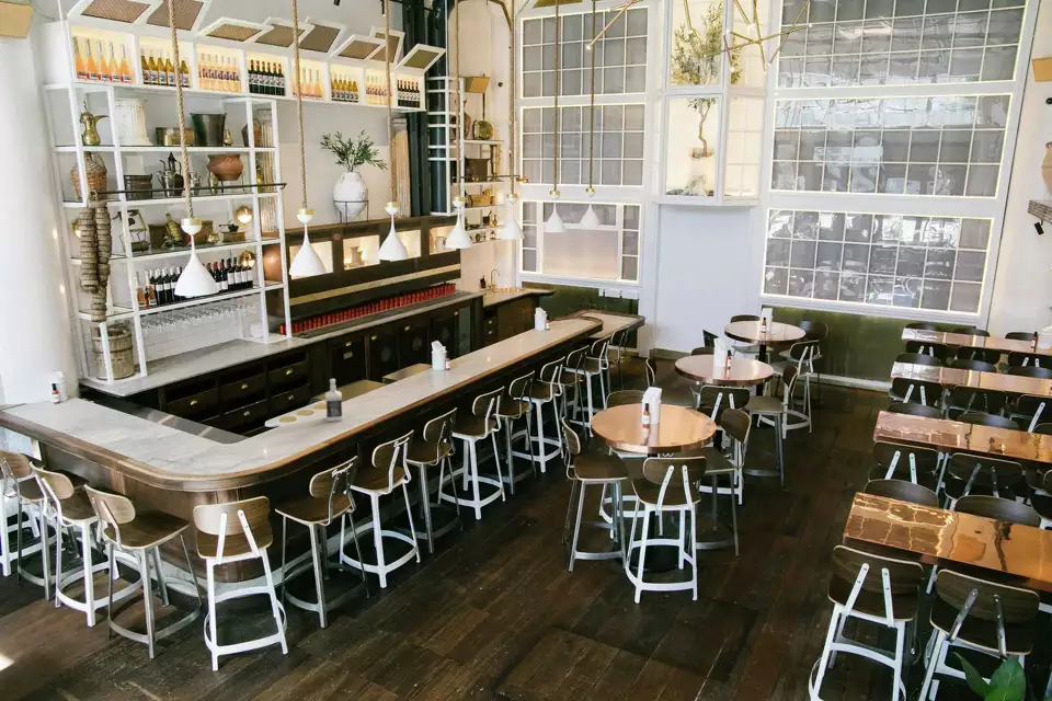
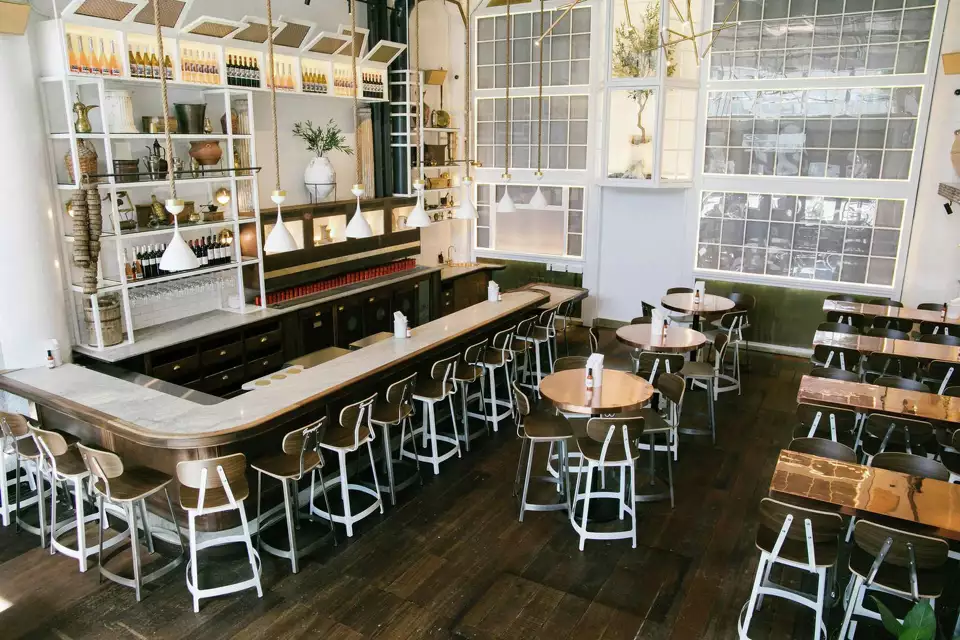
- bottle [324,378,344,423]
